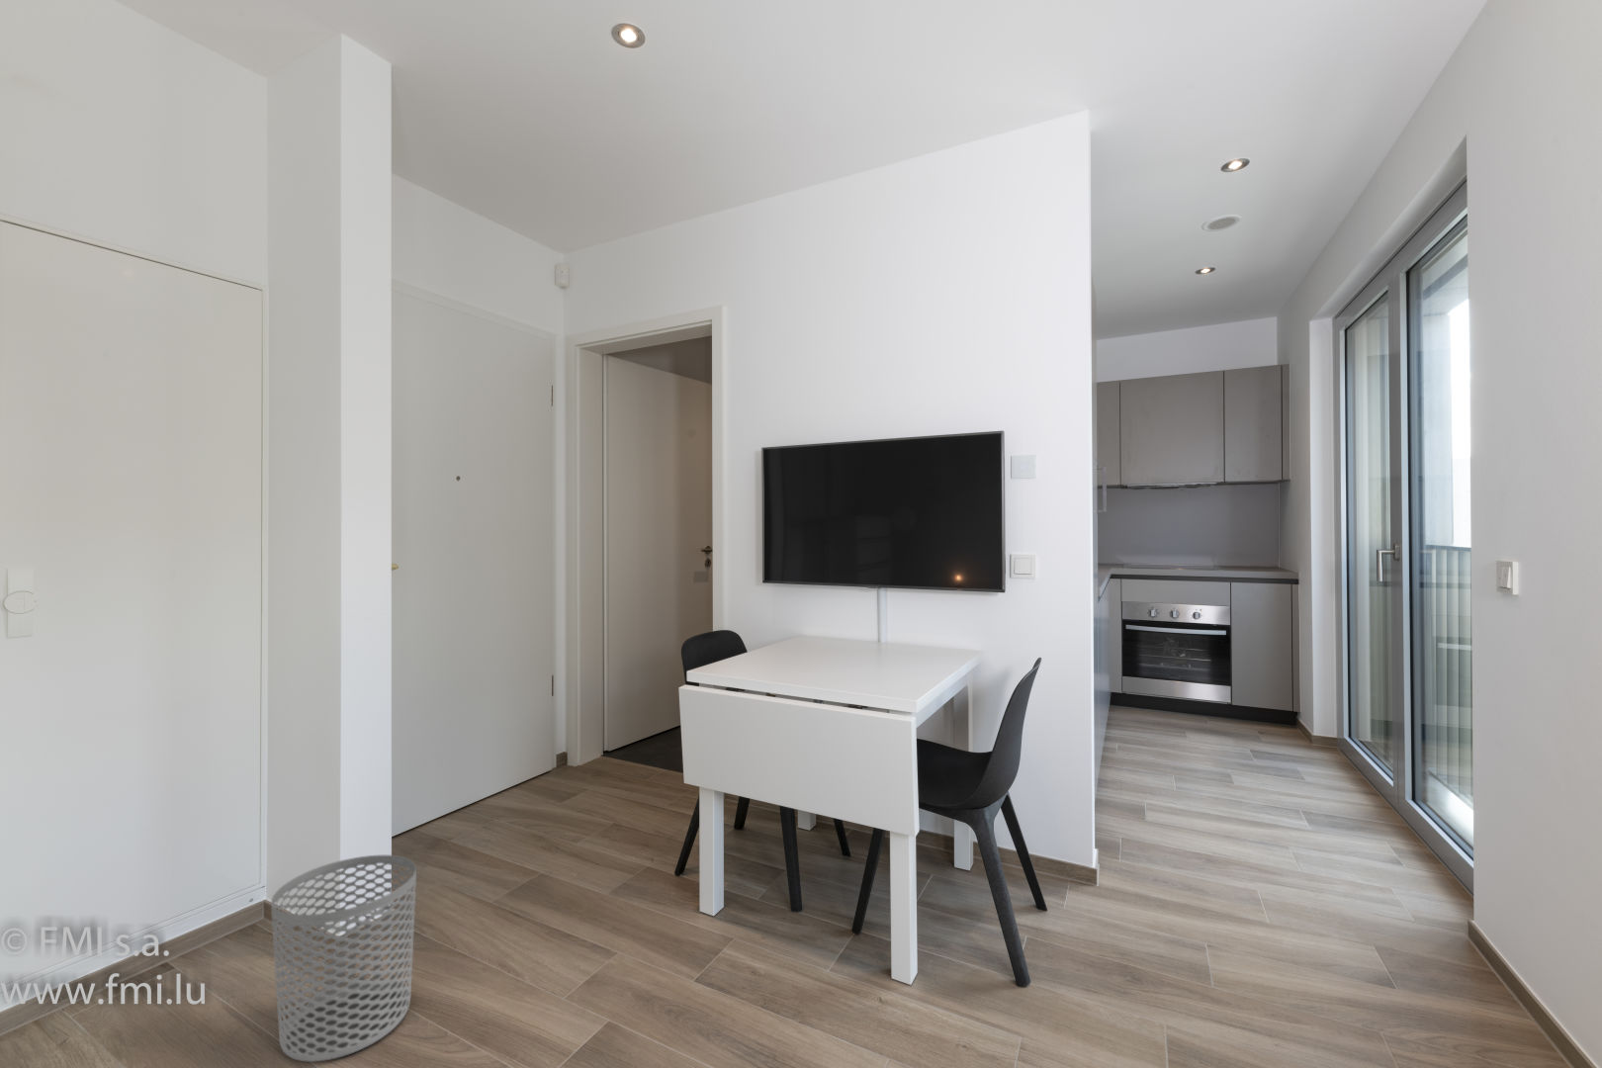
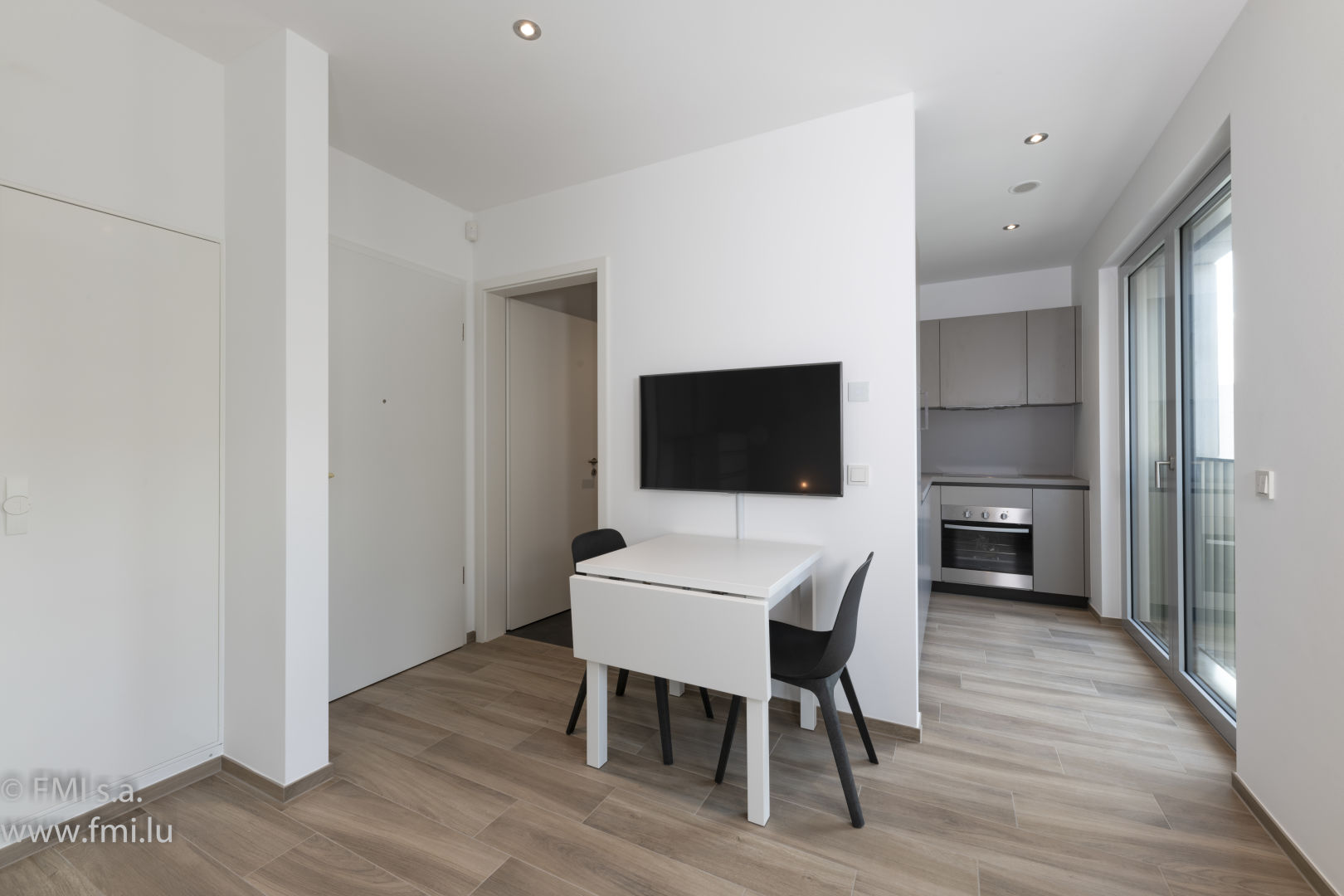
- waste bin [269,855,417,1063]
